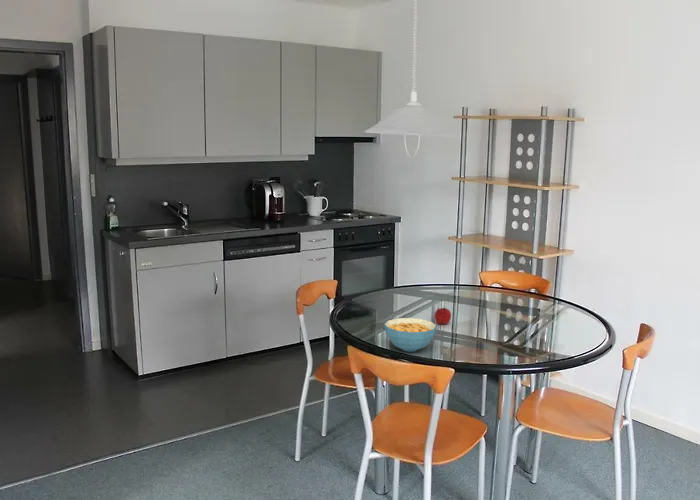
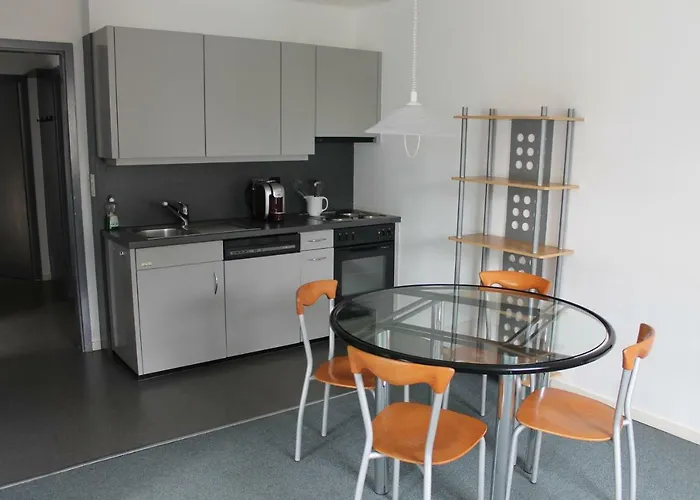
- cereal bowl [383,317,437,353]
- apple [434,306,452,325]
